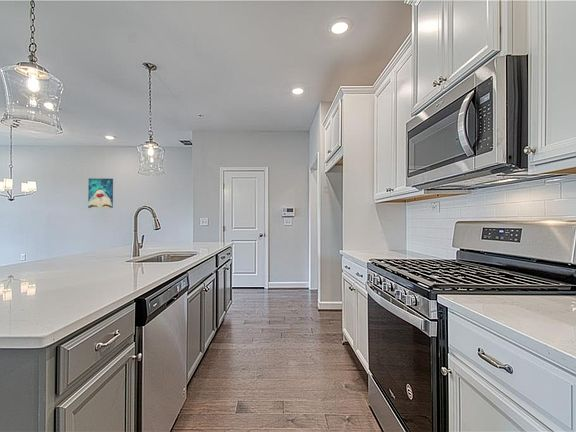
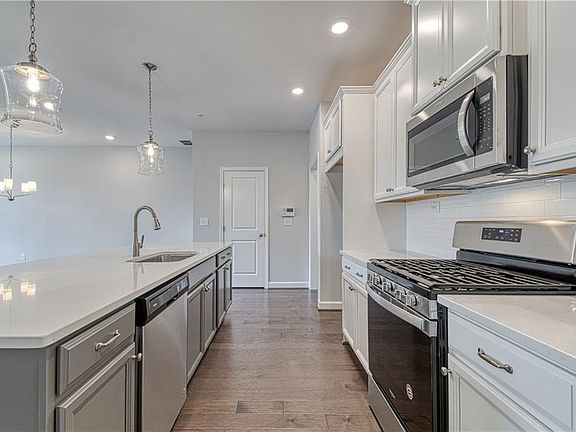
- wall art [87,177,114,209]
